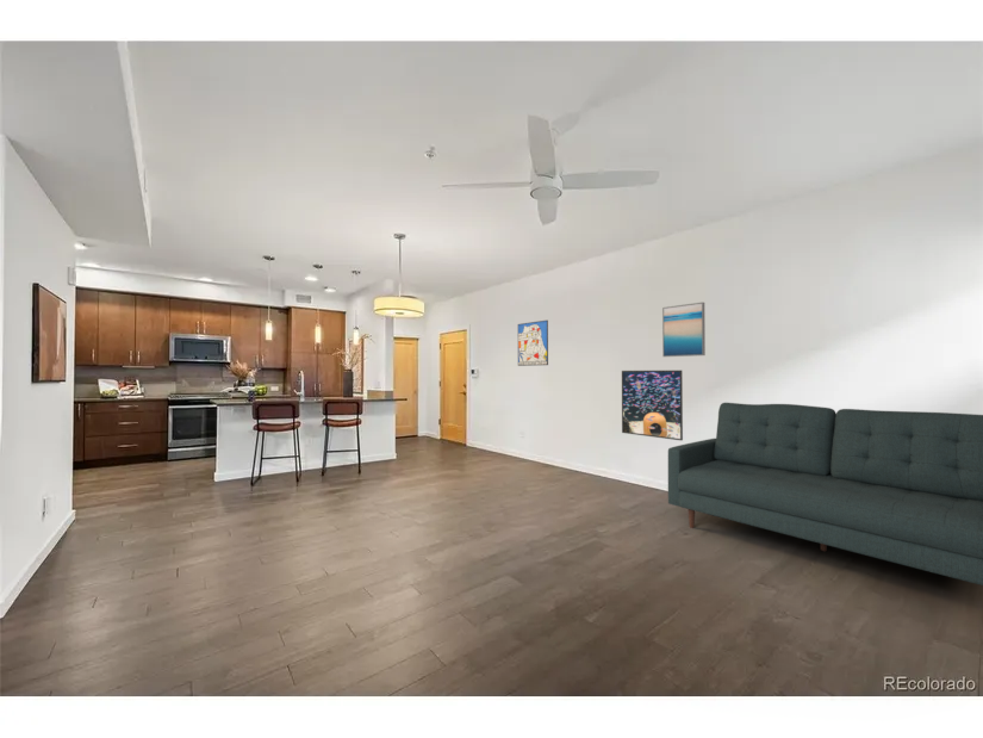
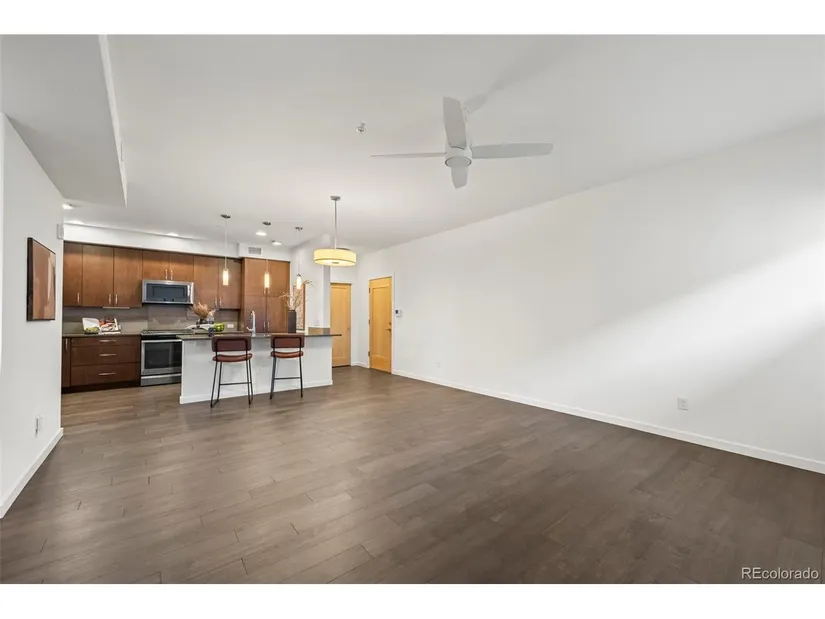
- sofa [667,402,983,587]
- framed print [621,370,684,441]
- wall art [517,320,549,367]
- wall art [661,302,707,358]
